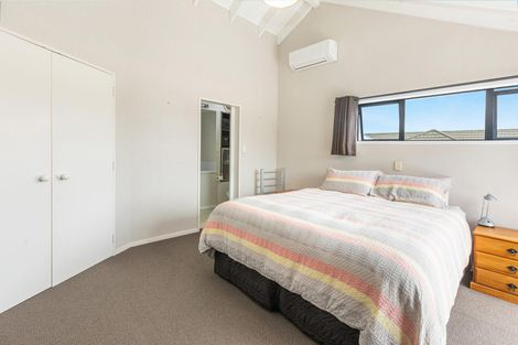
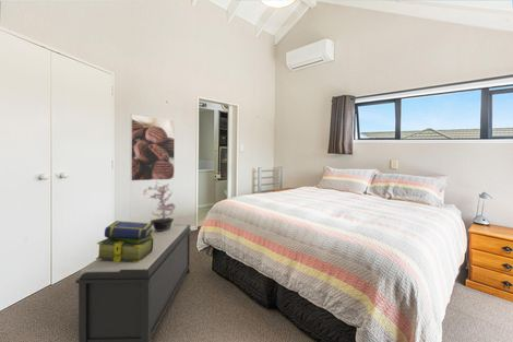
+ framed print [130,114,176,181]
+ stack of books [95,220,154,262]
+ potted plant [142,181,177,231]
+ bench [74,224,192,342]
